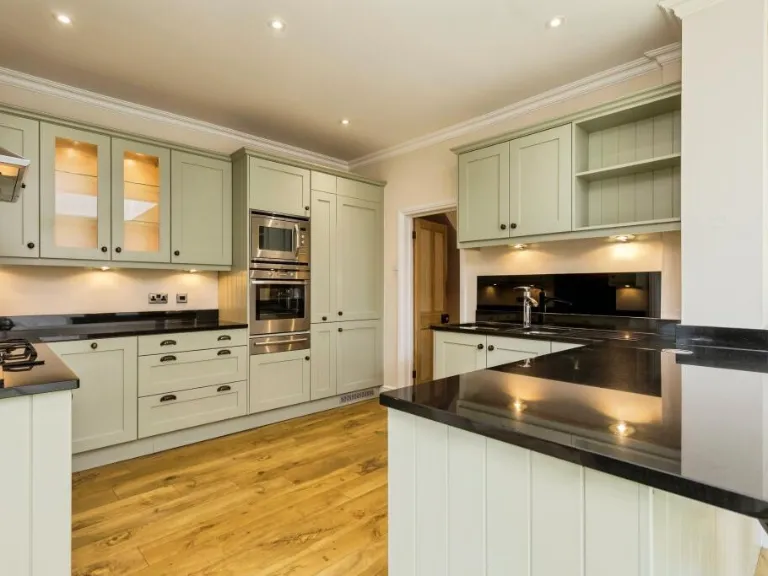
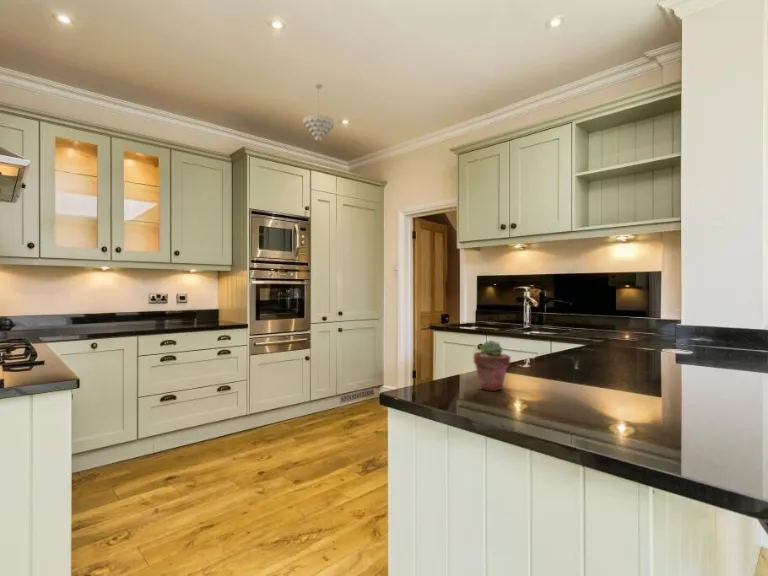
+ potted succulent [472,339,512,392]
+ pendant light [302,83,335,143]
